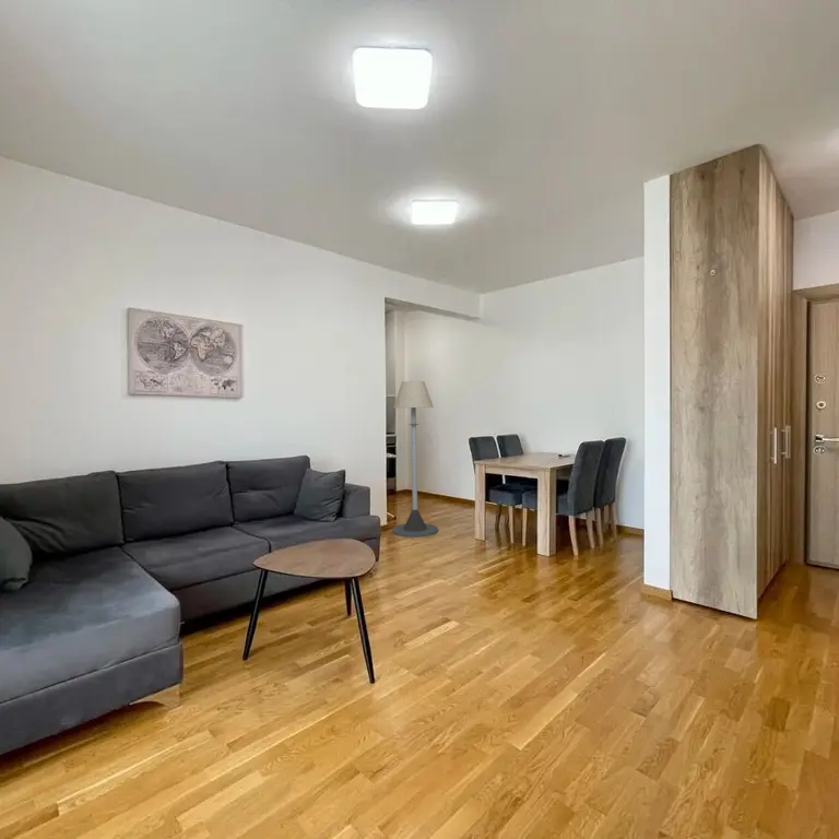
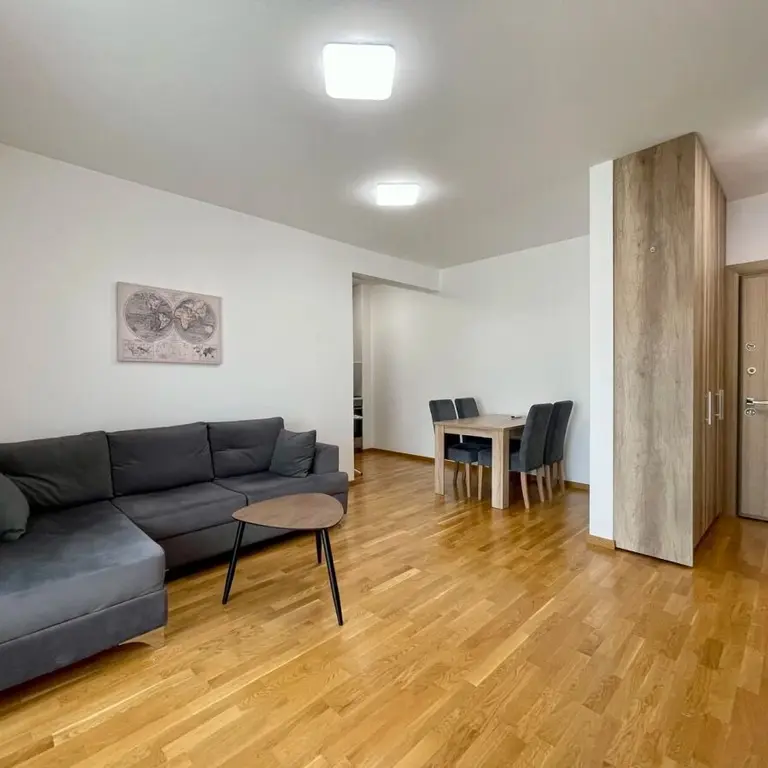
- floor lamp [392,380,439,539]
